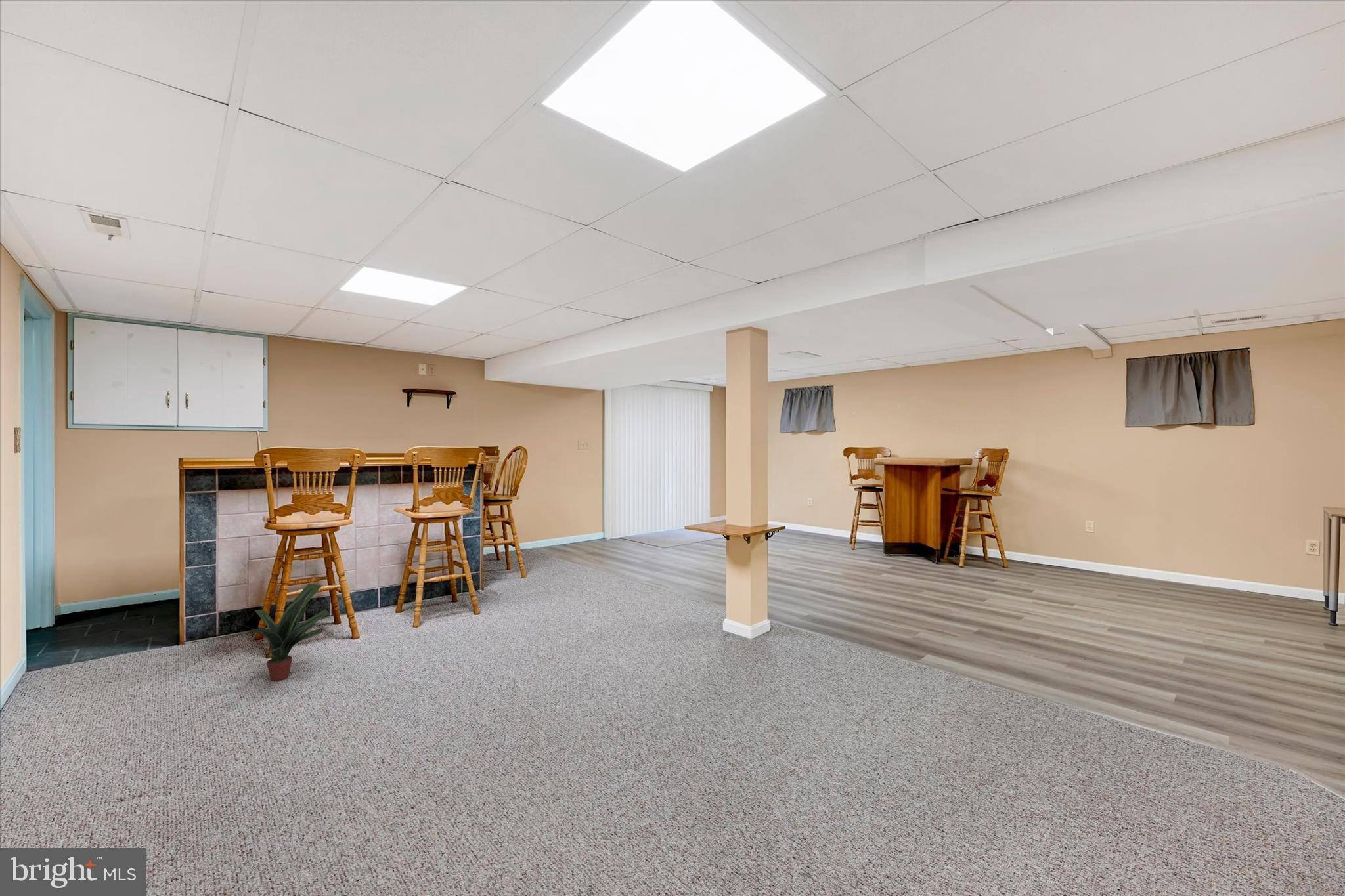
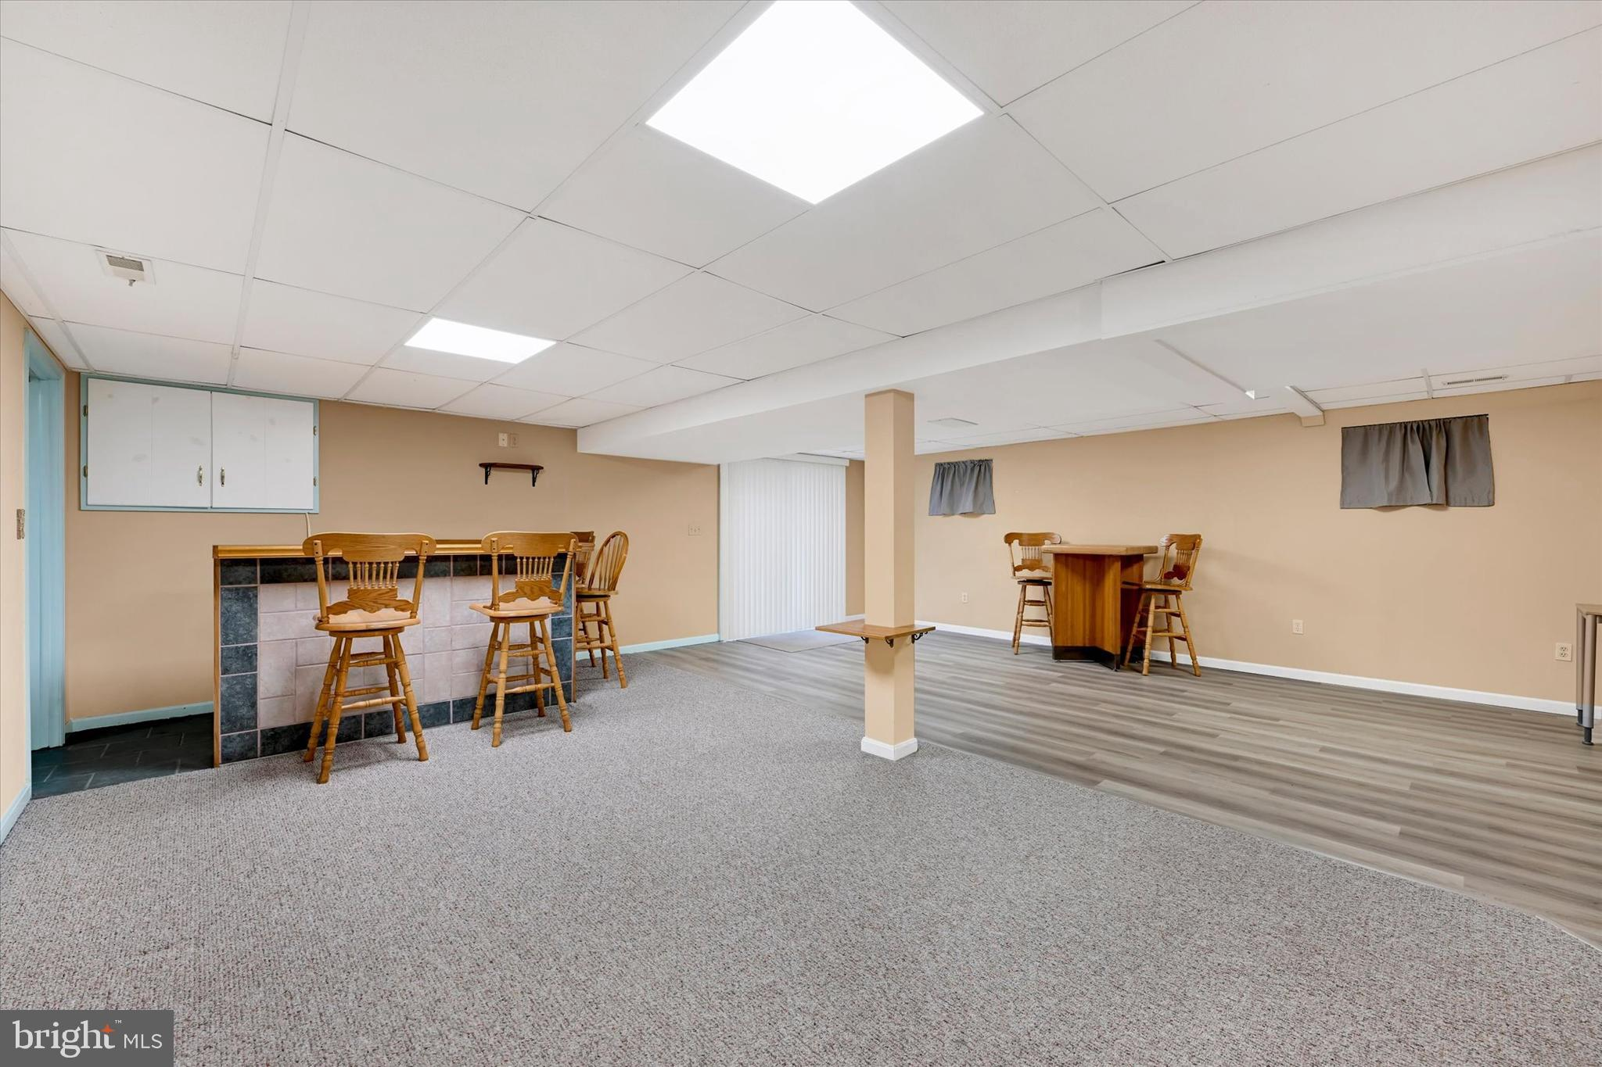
- potted plant [234,582,330,682]
